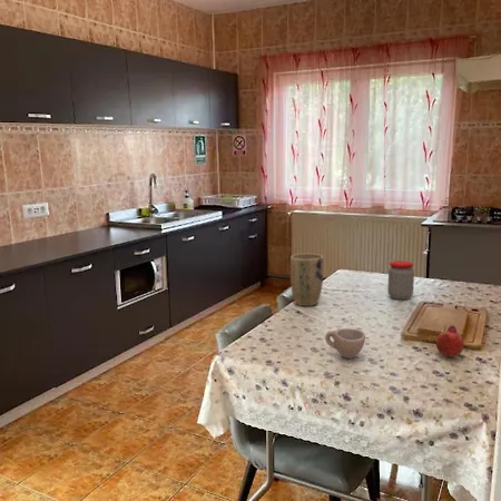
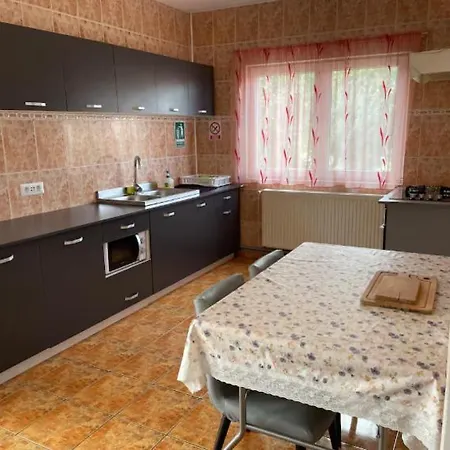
- jar [386,259,415,301]
- plant pot [289,253,324,307]
- cup [324,327,366,360]
- fruit [435,324,465,358]
